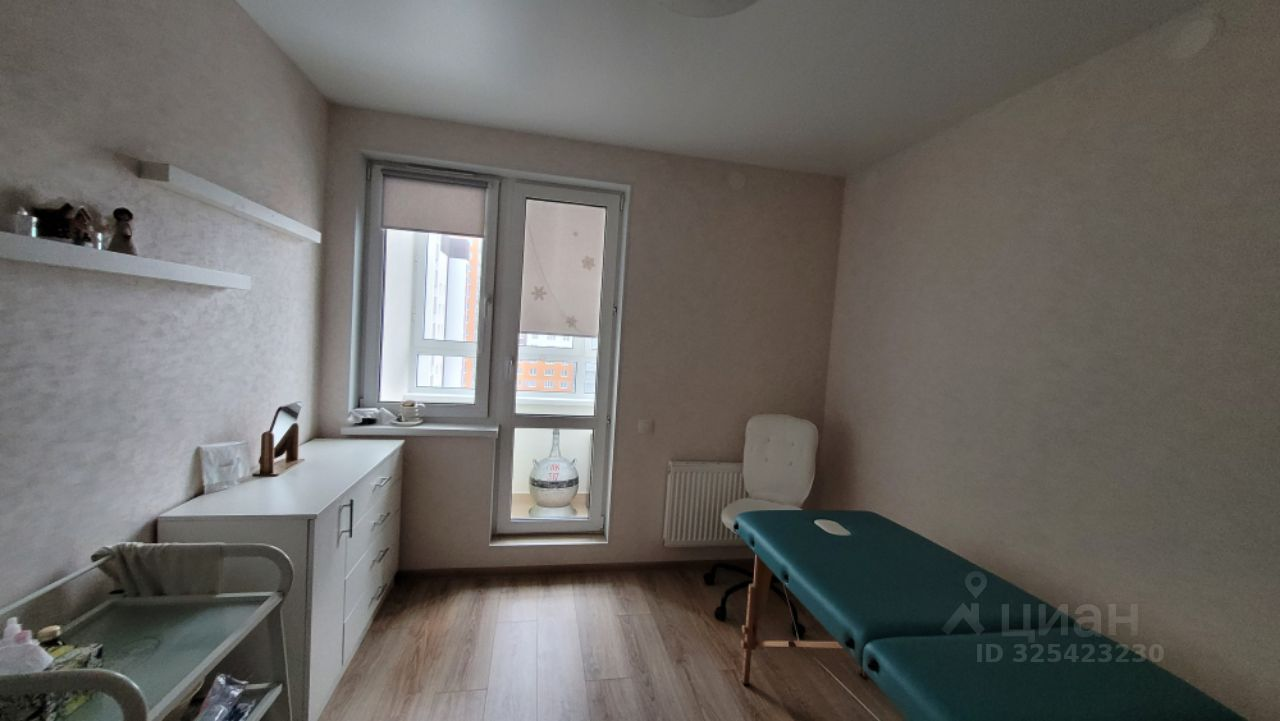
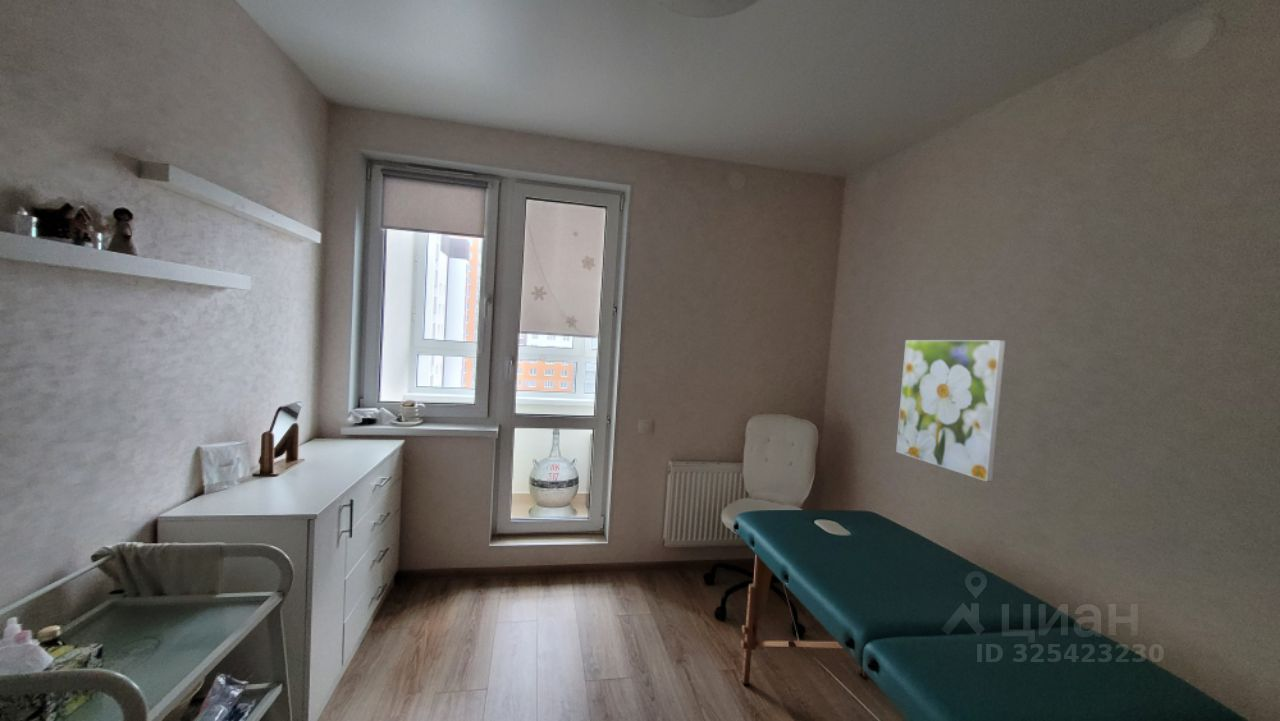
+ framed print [895,339,1007,482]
